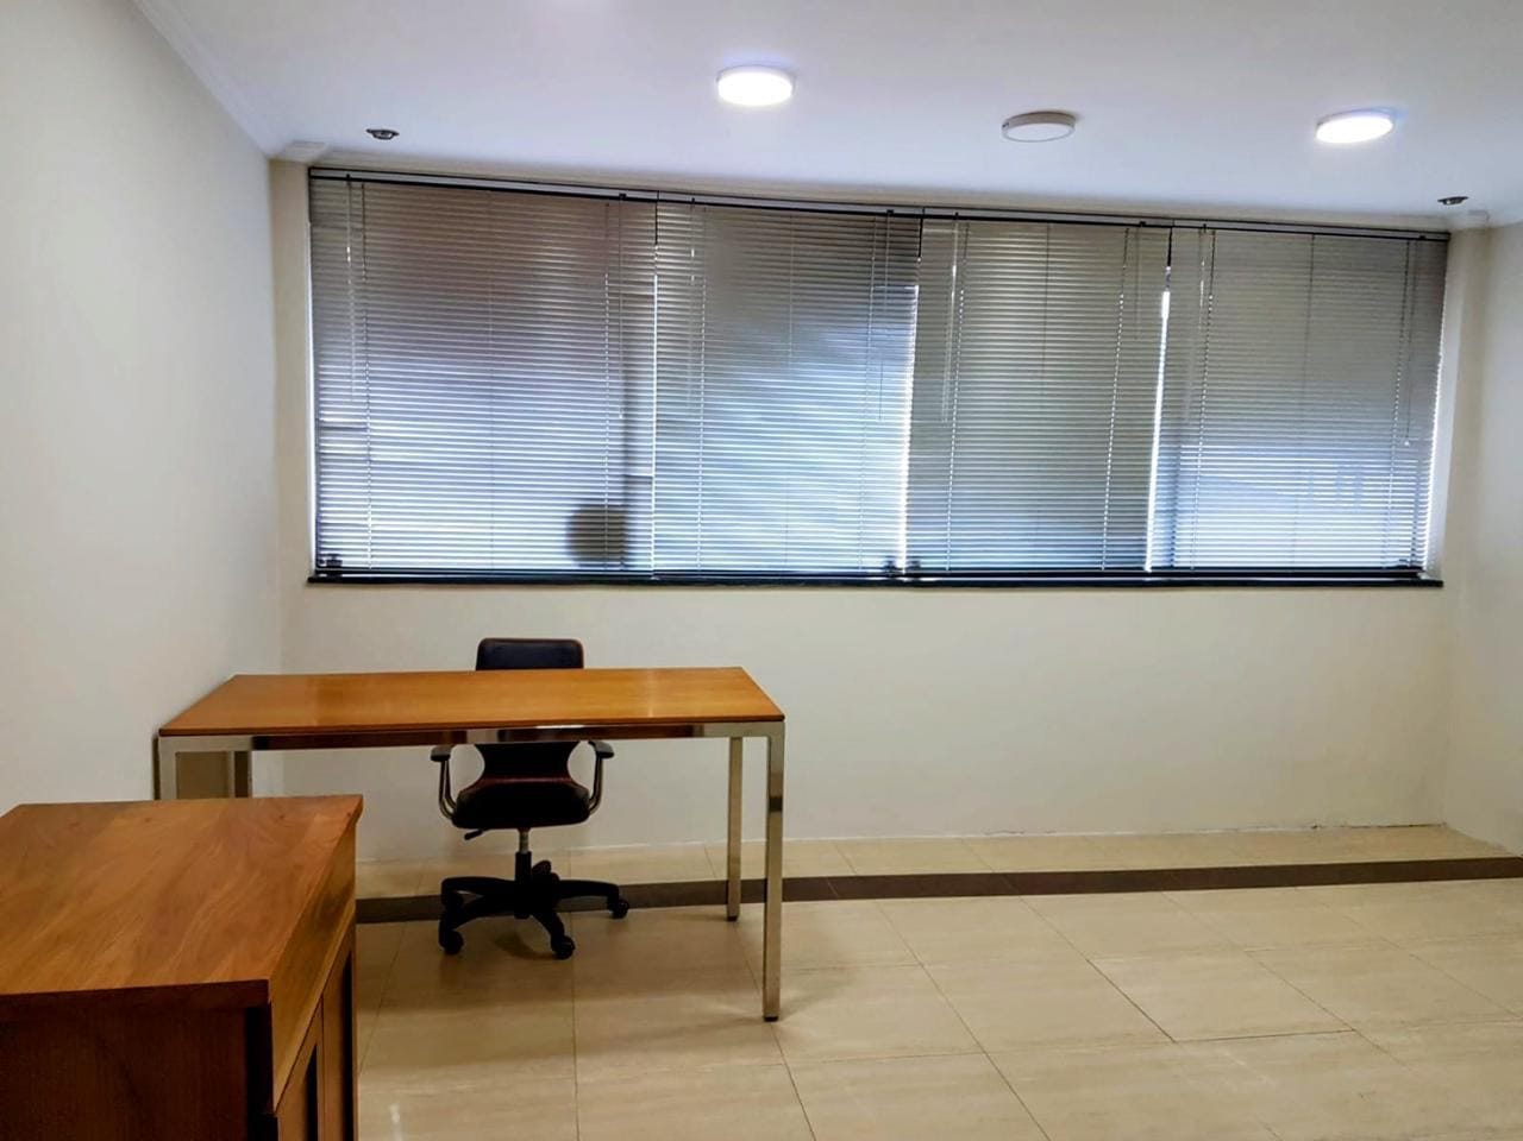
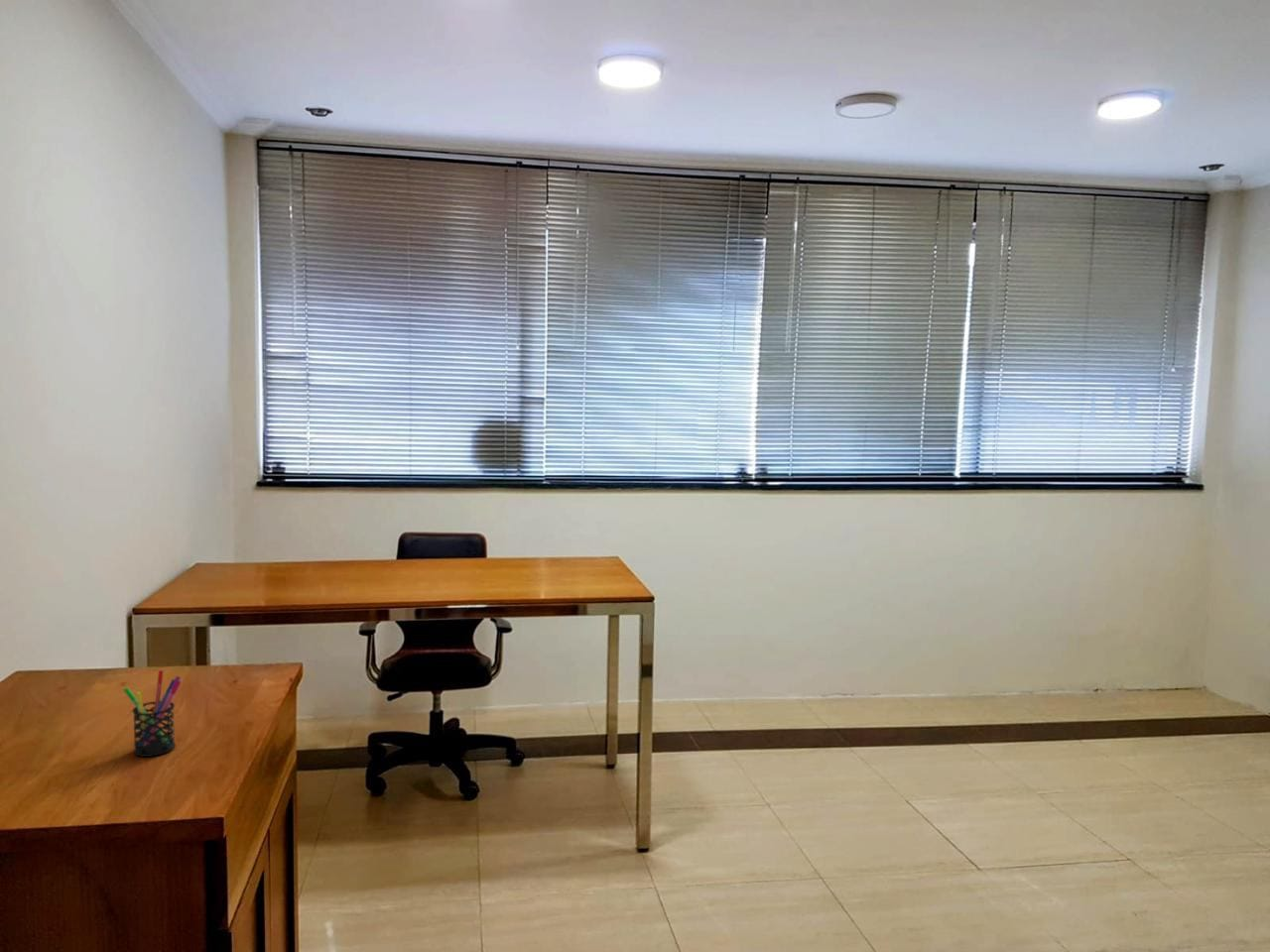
+ pen holder [123,669,183,758]
